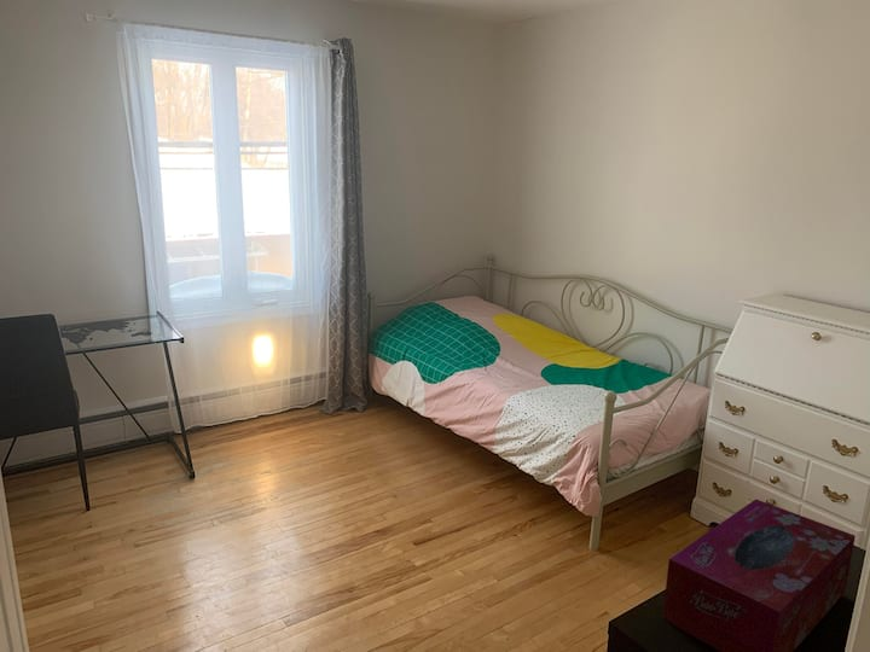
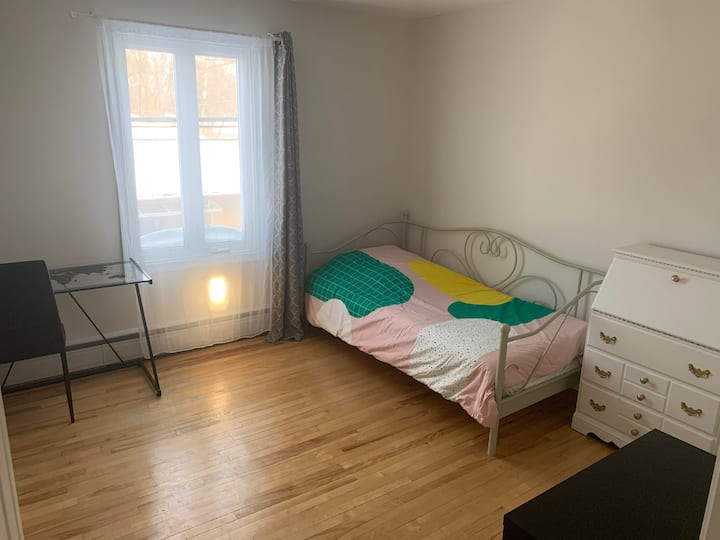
- tissue box [661,497,857,652]
